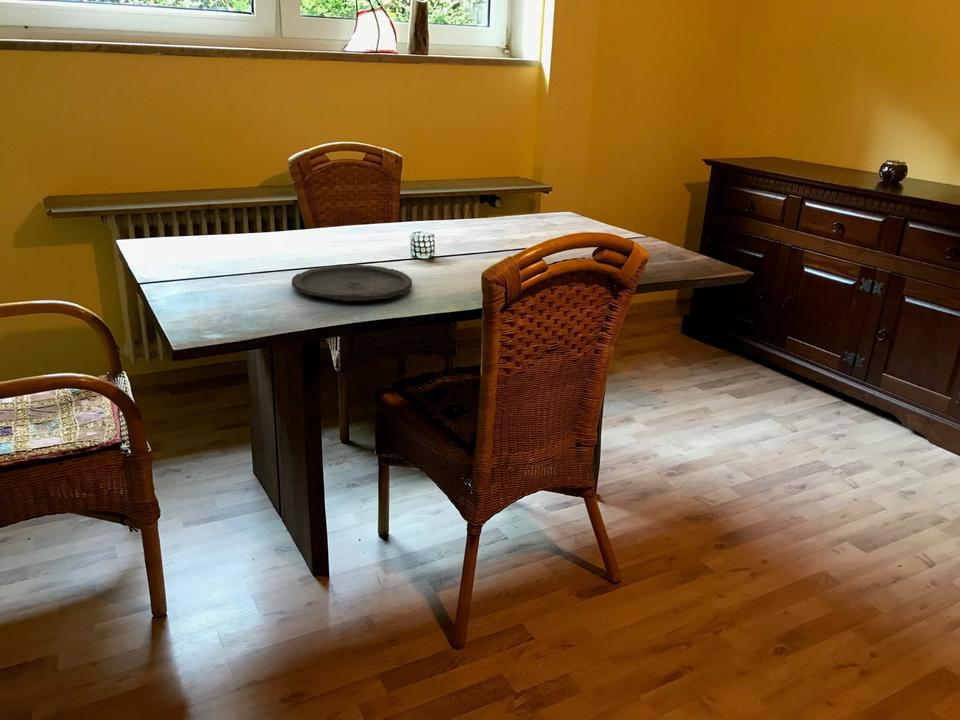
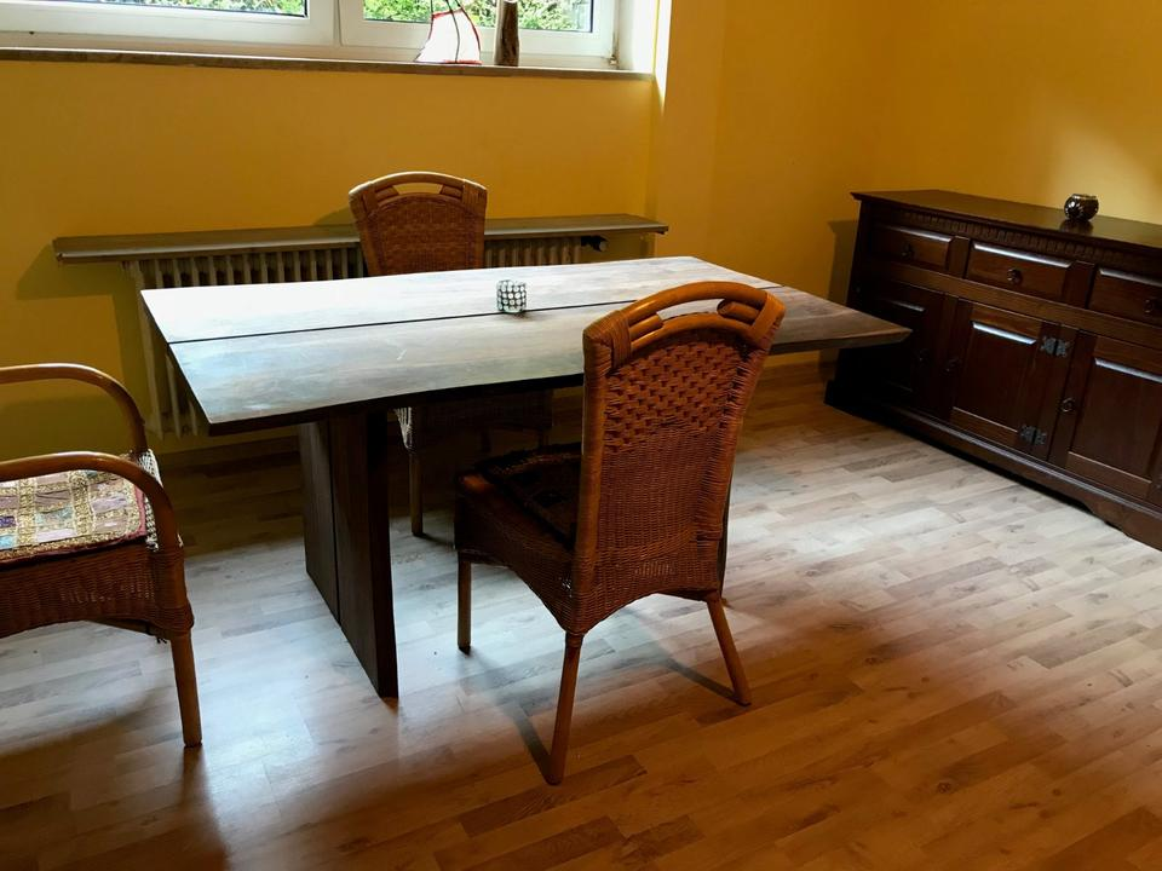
- plate [291,263,413,302]
